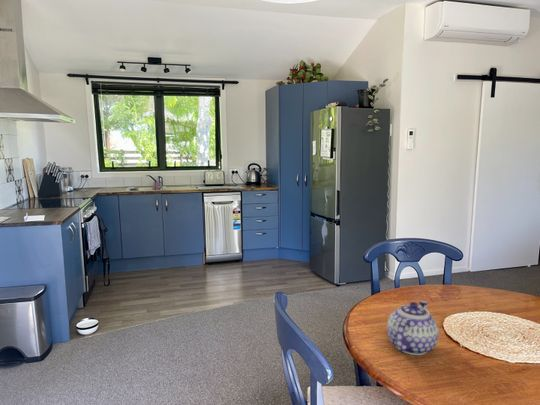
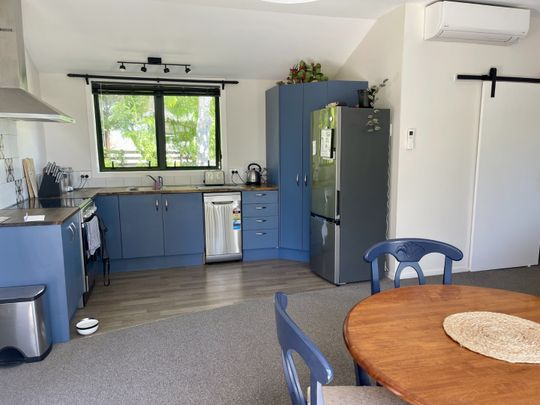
- teapot [386,300,440,356]
